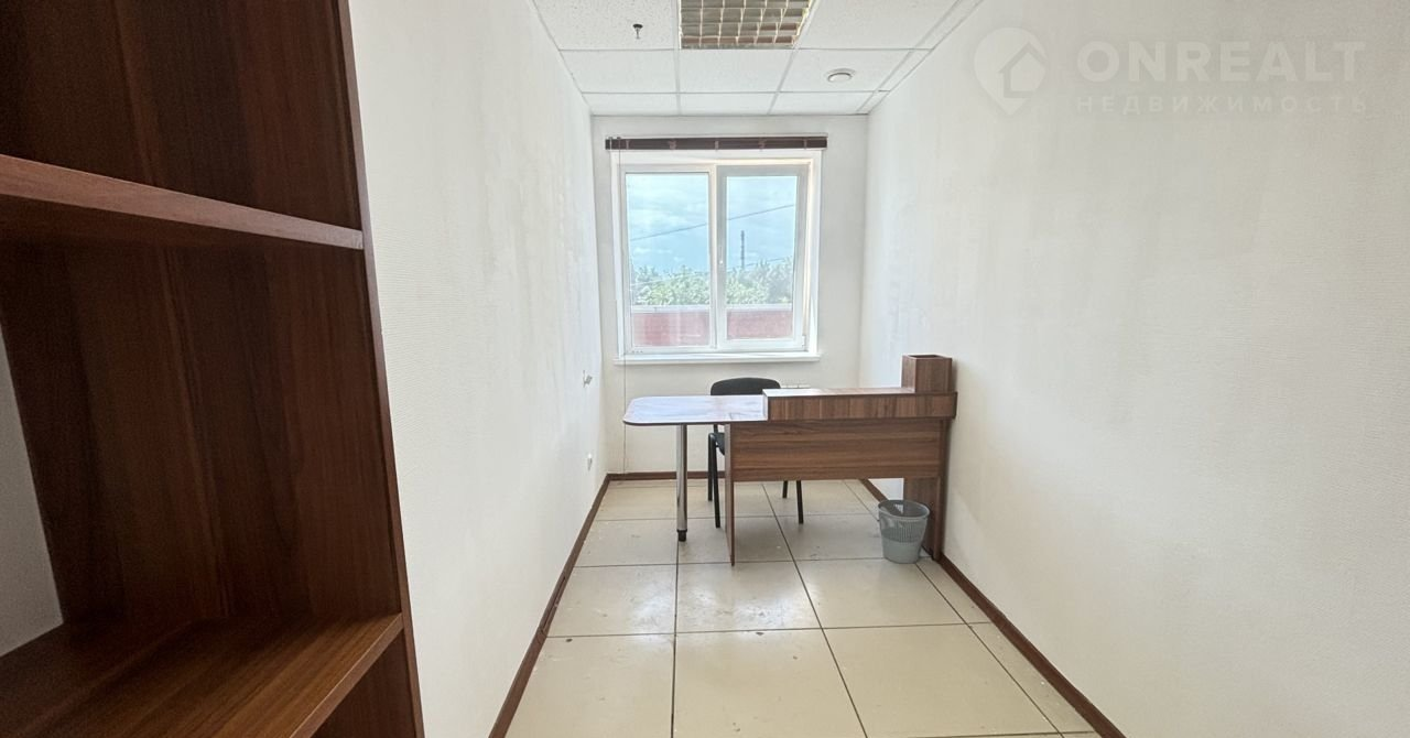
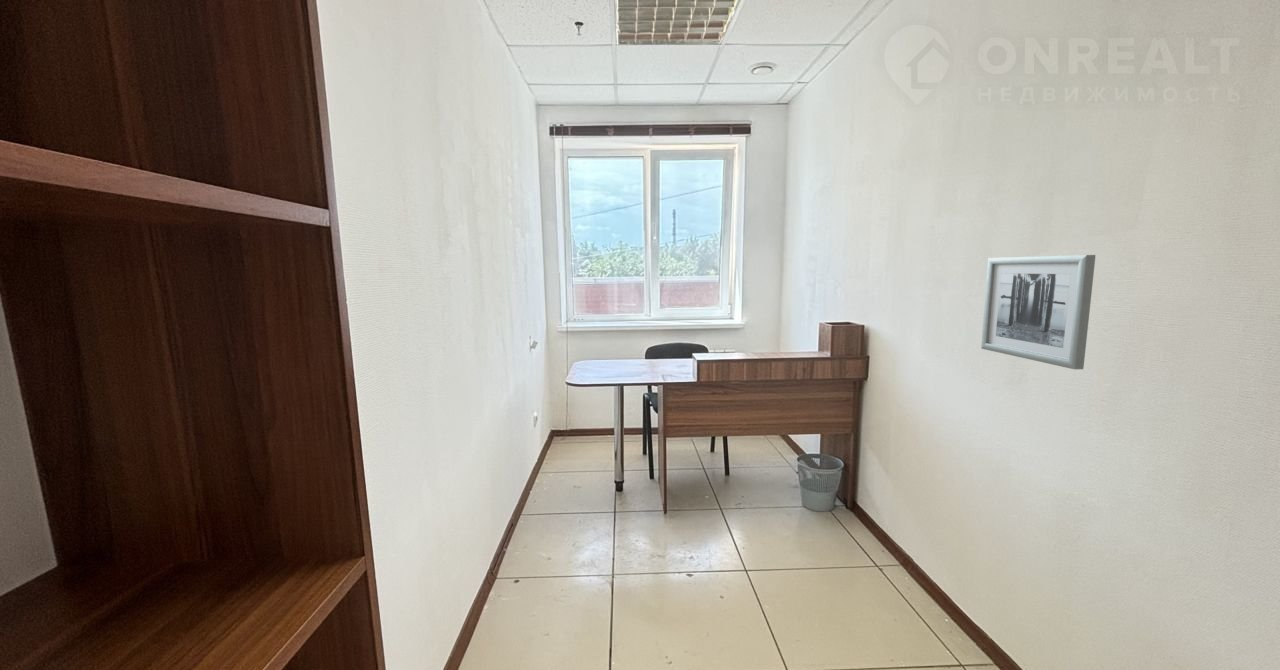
+ wall art [980,254,1097,370]
